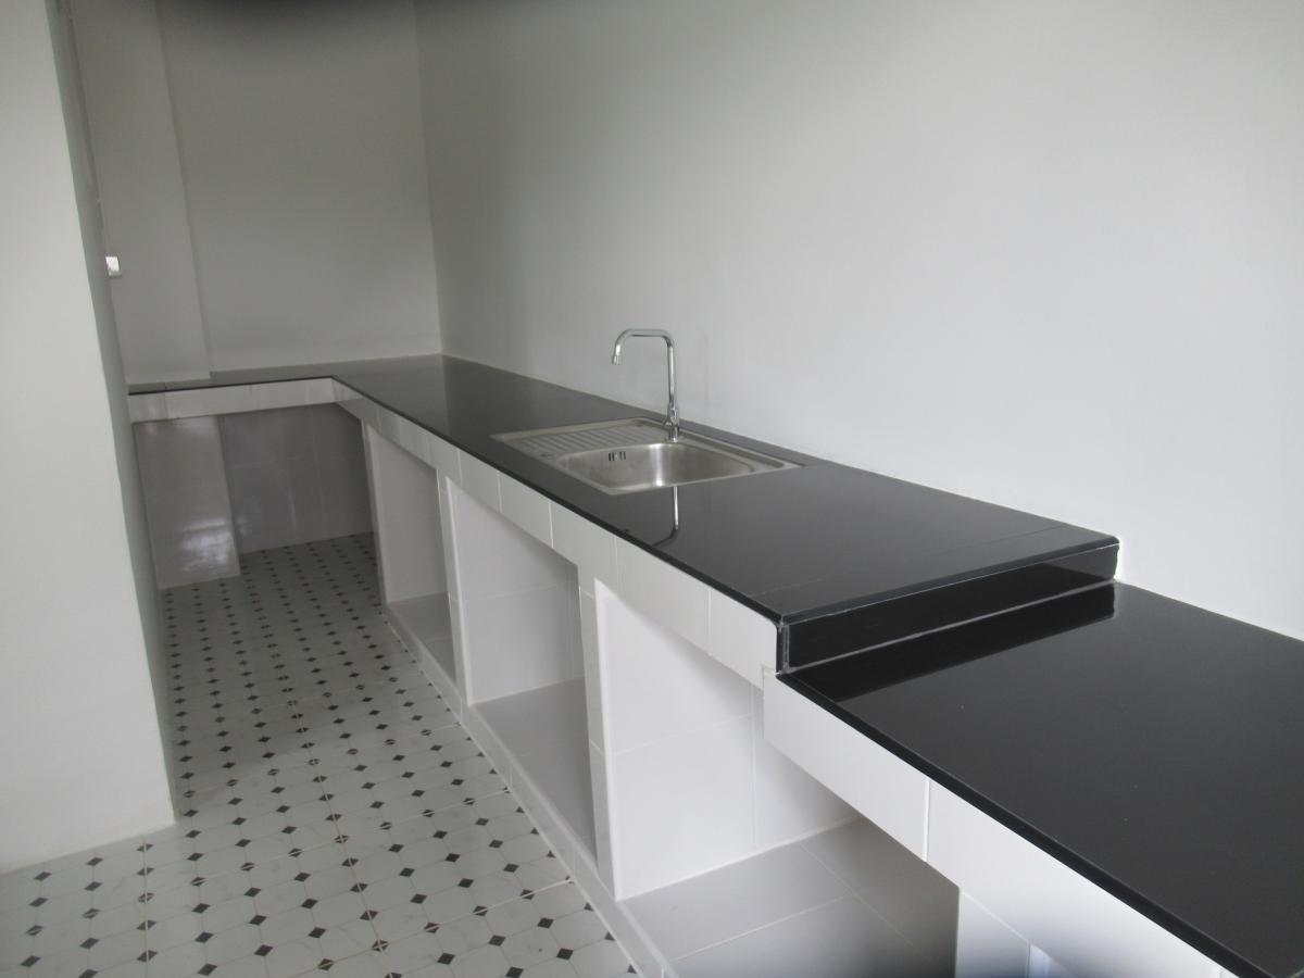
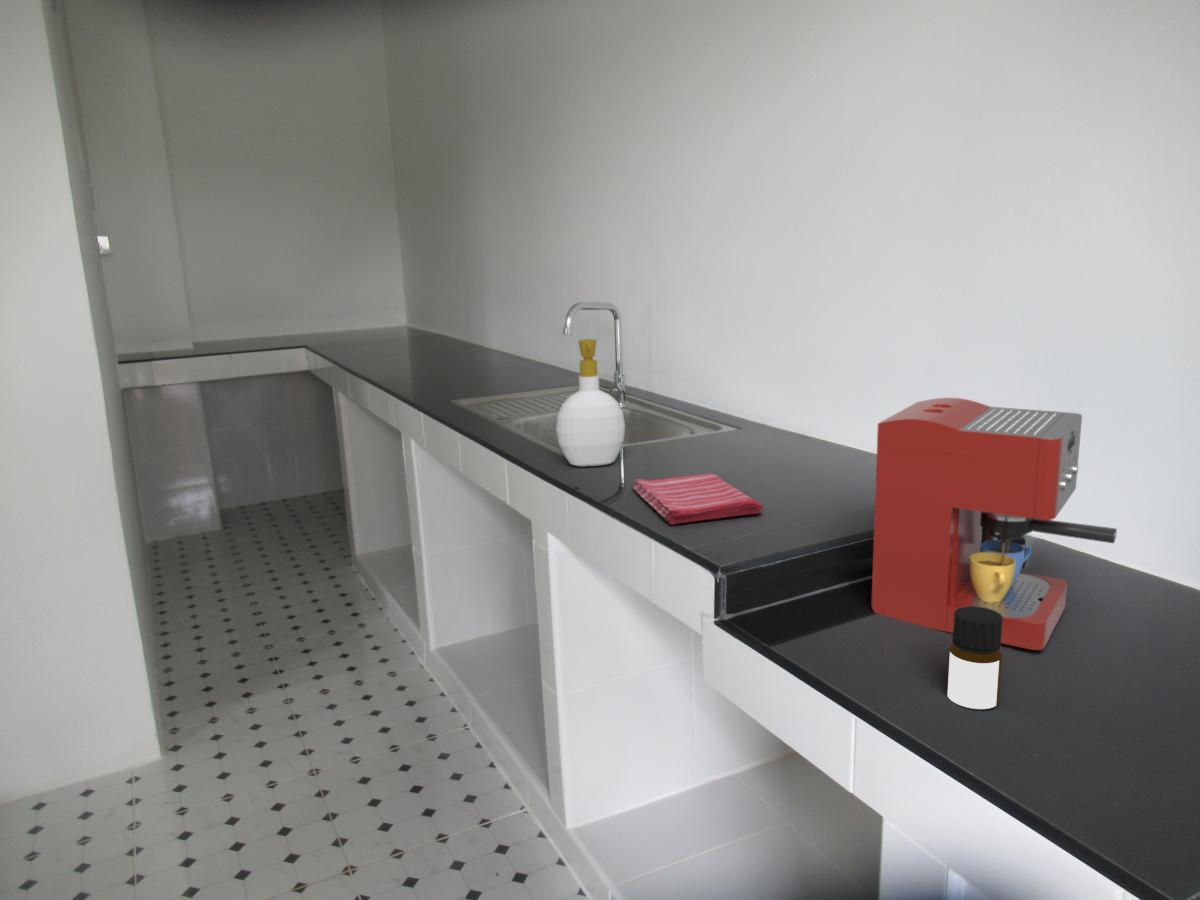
+ coffee maker [871,397,1118,651]
+ bottle [946,606,1003,710]
+ soap bottle [555,338,626,468]
+ dish towel [632,472,764,525]
